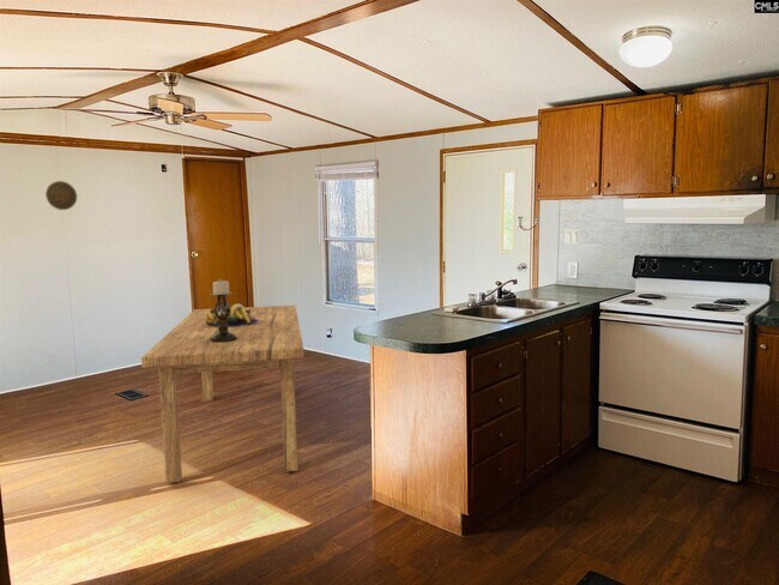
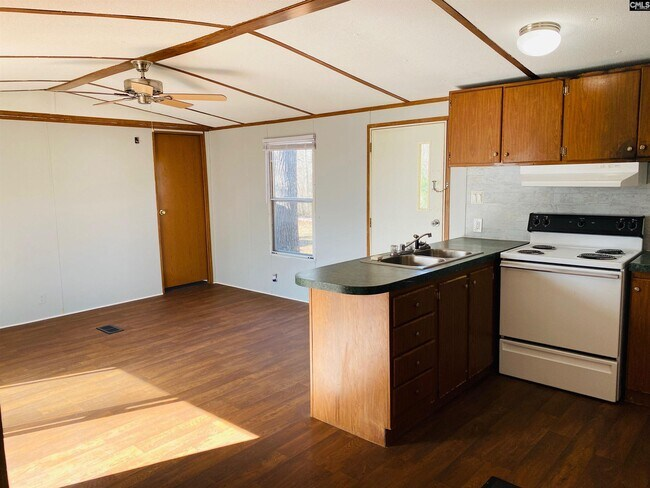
- dining table [140,304,306,484]
- candle holder [209,278,237,343]
- fruit bowl [206,303,258,327]
- decorative plate [44,180,78,211]
